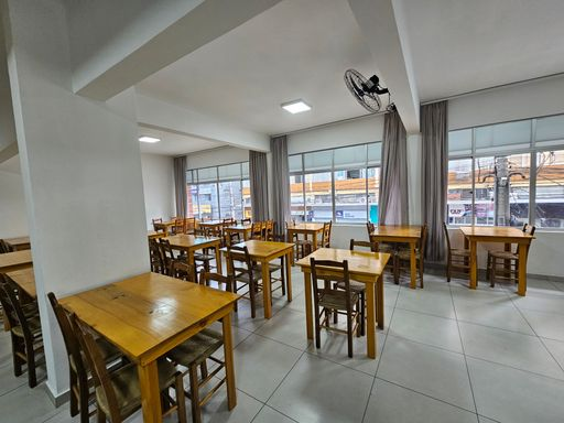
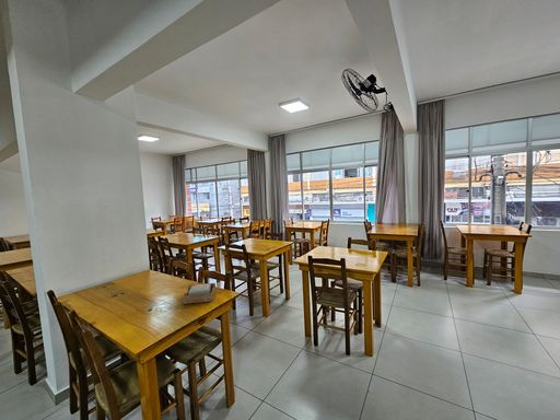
+ napkin holder [182,282,217,305]
